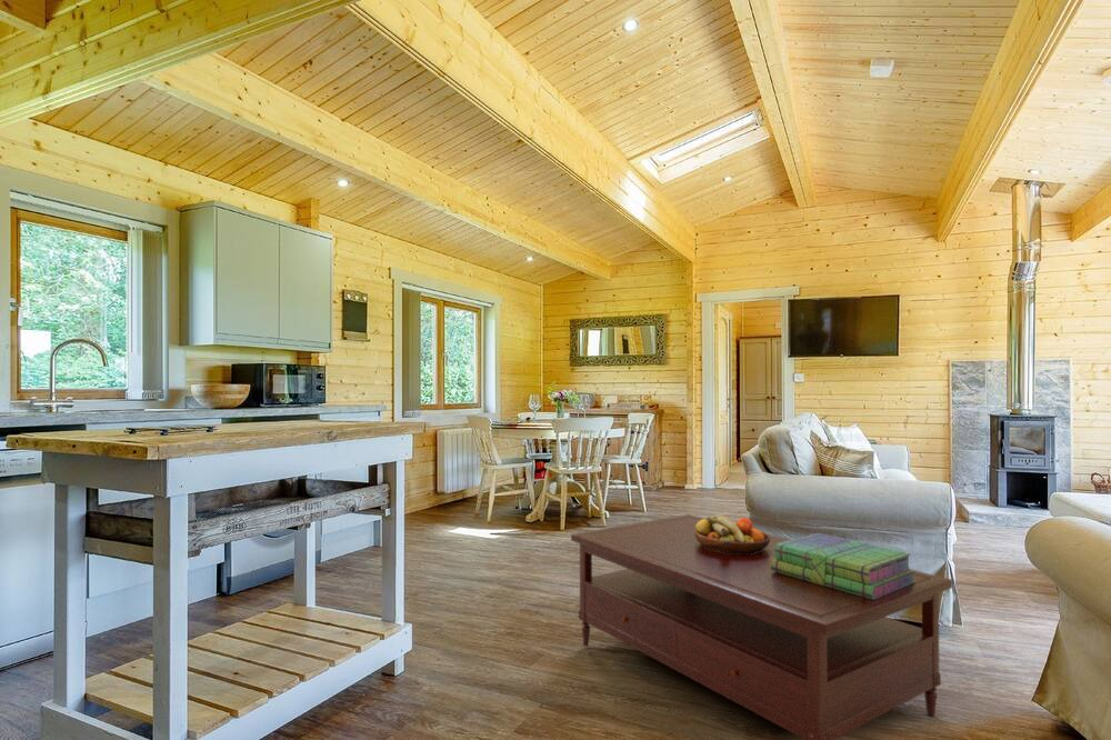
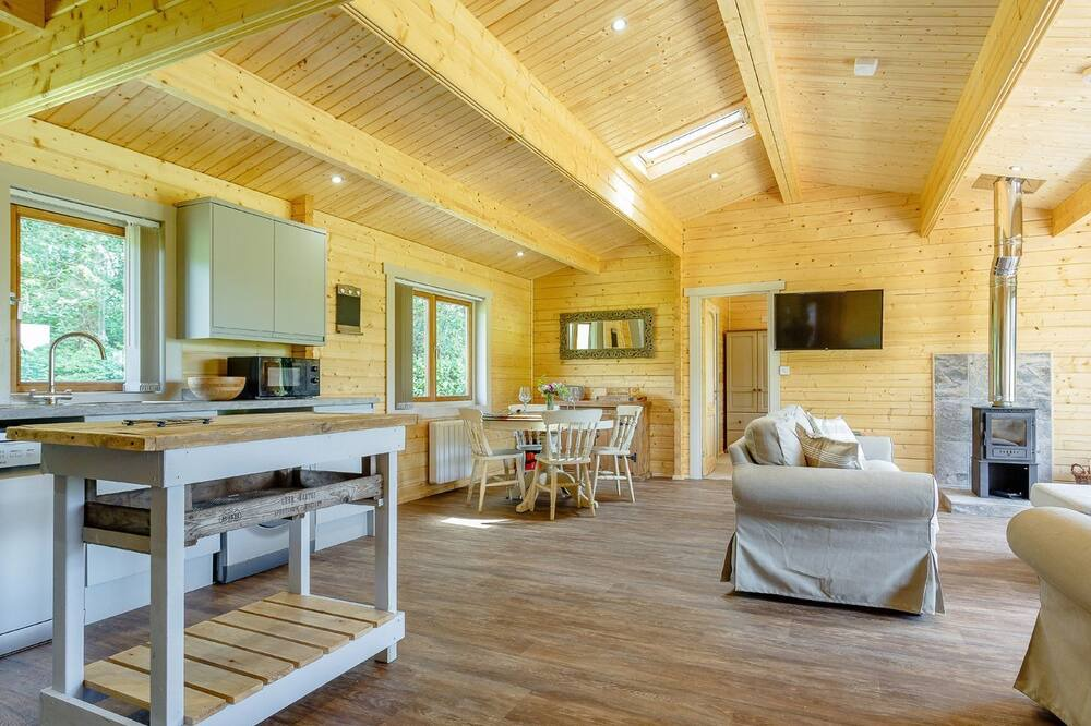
- coffee table [570,513,953,740]
- fruit bowl [694,513,770,553]
- stack of books [771,532,917,600]
